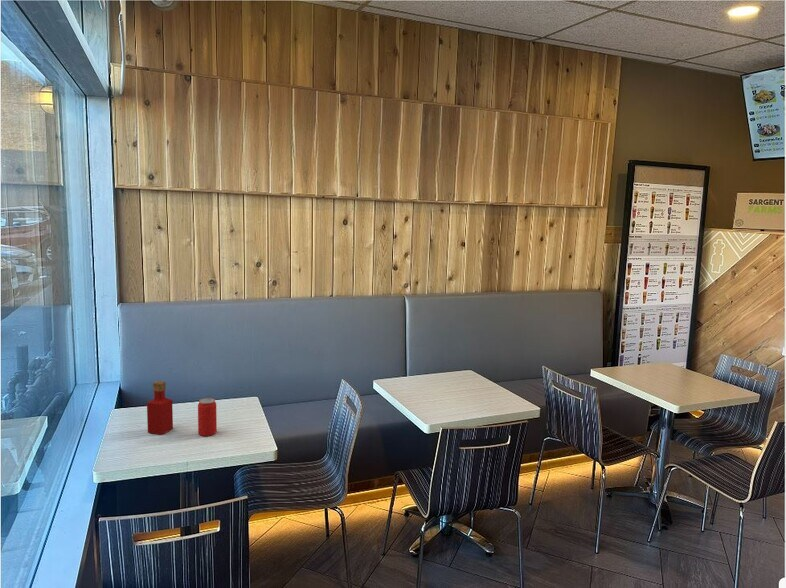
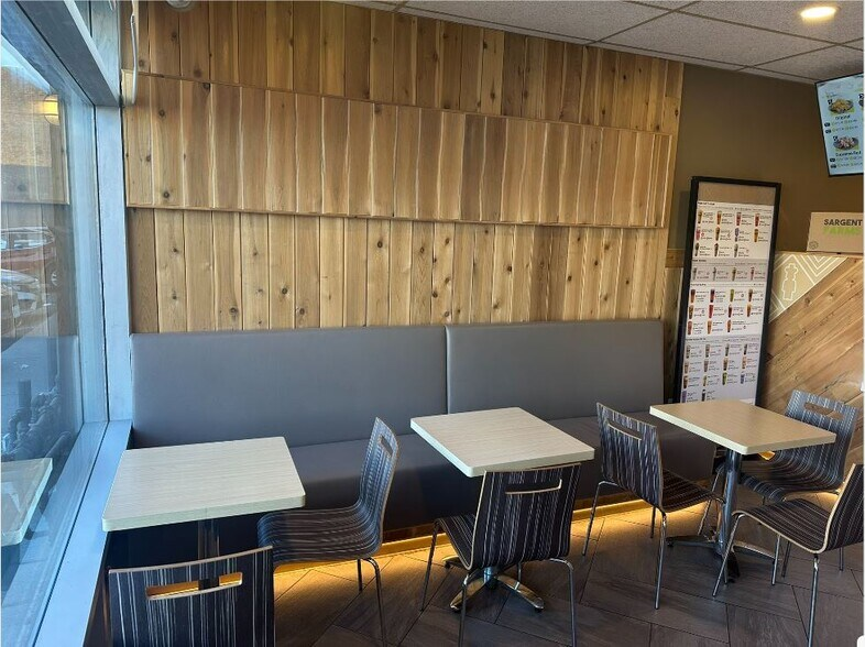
- beverage can [197,397,218,437]
- tabasco sauce [146,380,174,436]
